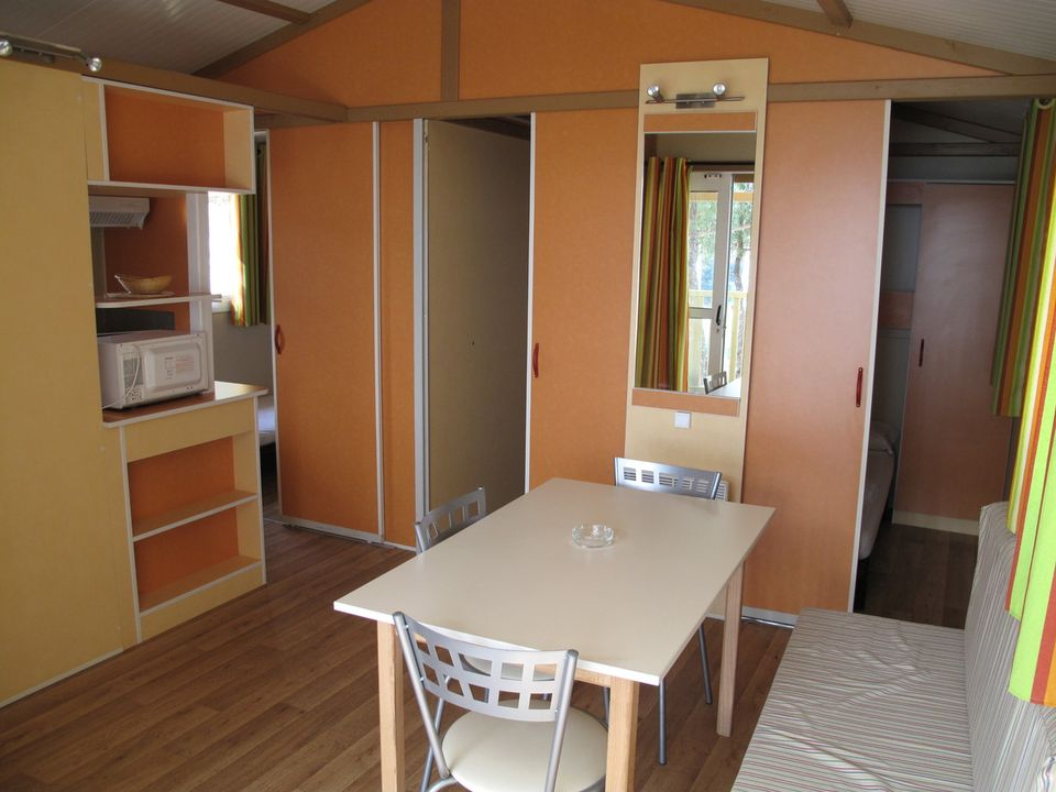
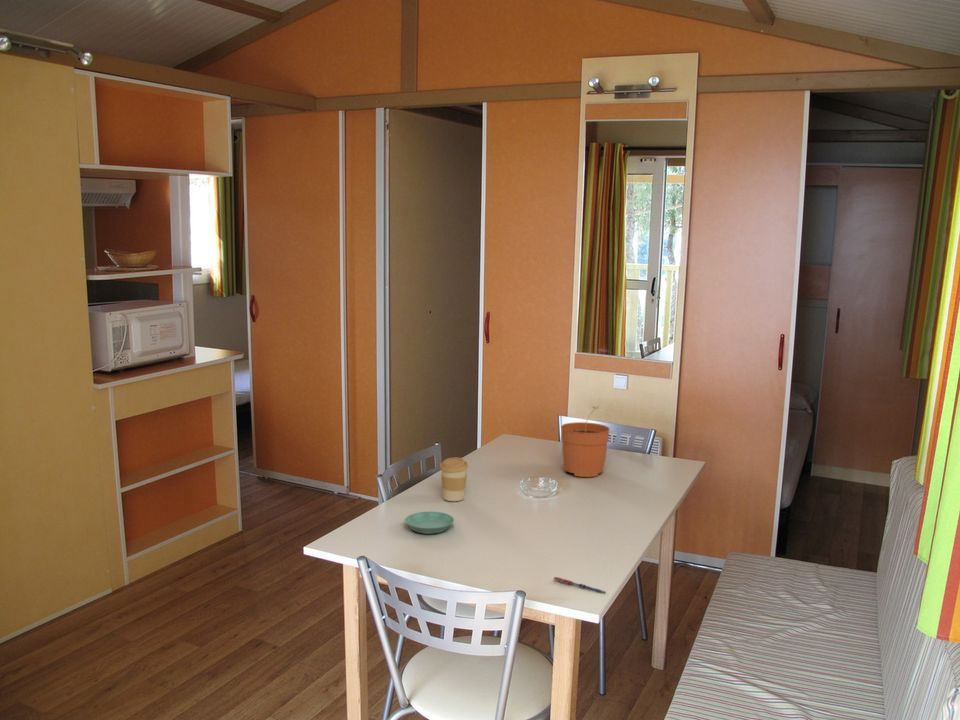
+ pen [553,576,607,595]
+ plant pot [560,405,611,478]
+ saucer [404,511,455,535]
+ coffee cup [439,457,469,502]
